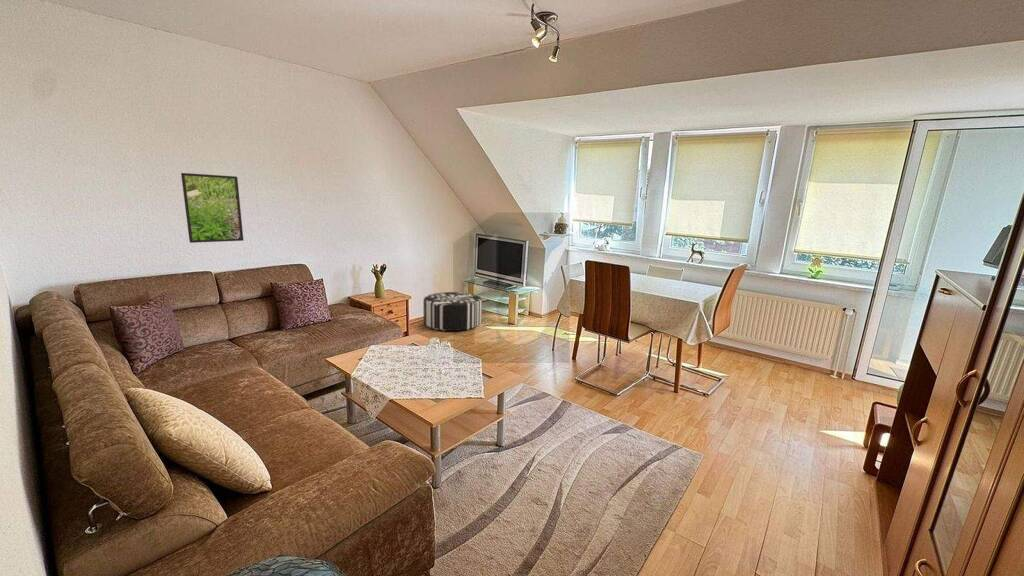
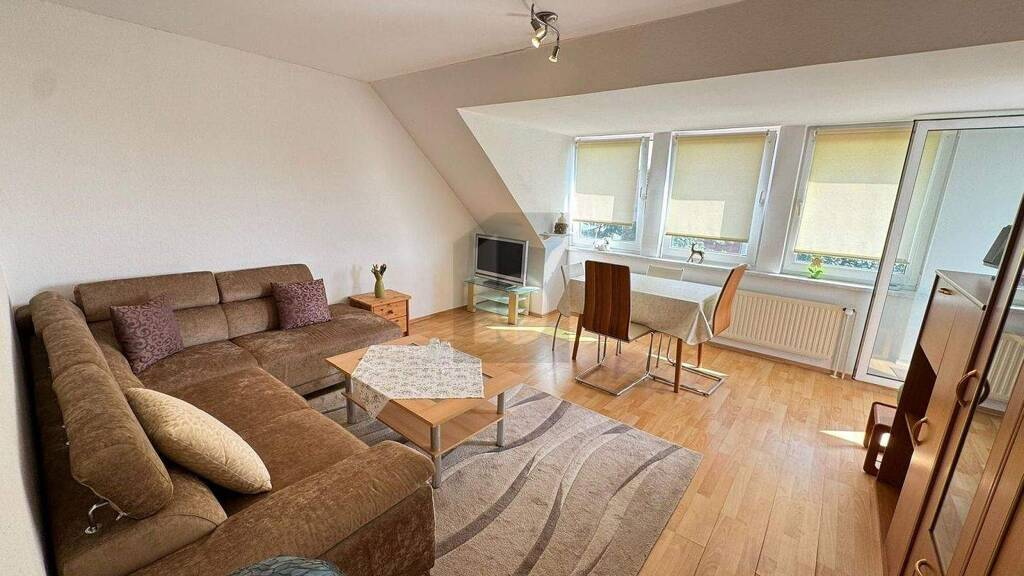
- pouf [422,291,483,332]
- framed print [180,172,244,244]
